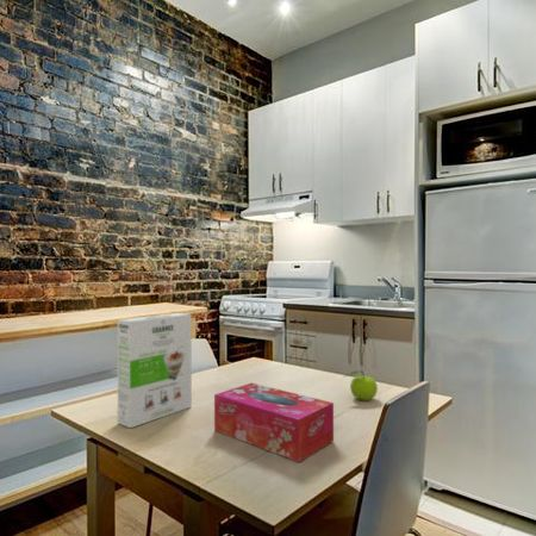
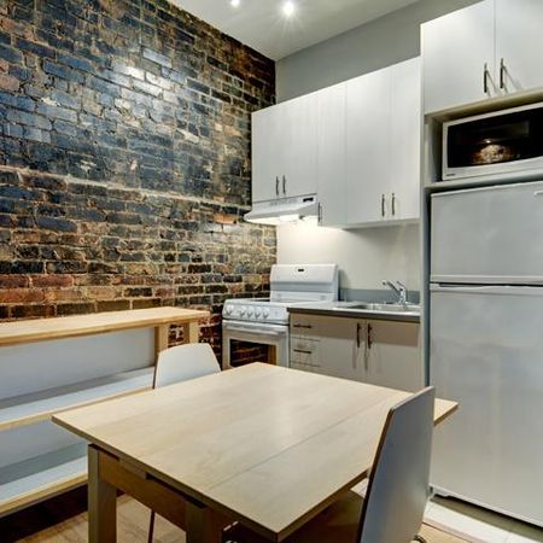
- tissue box [213,382,335,463]
- fruit [344,369,379,401]
- cereal box [117,312,193,429]
